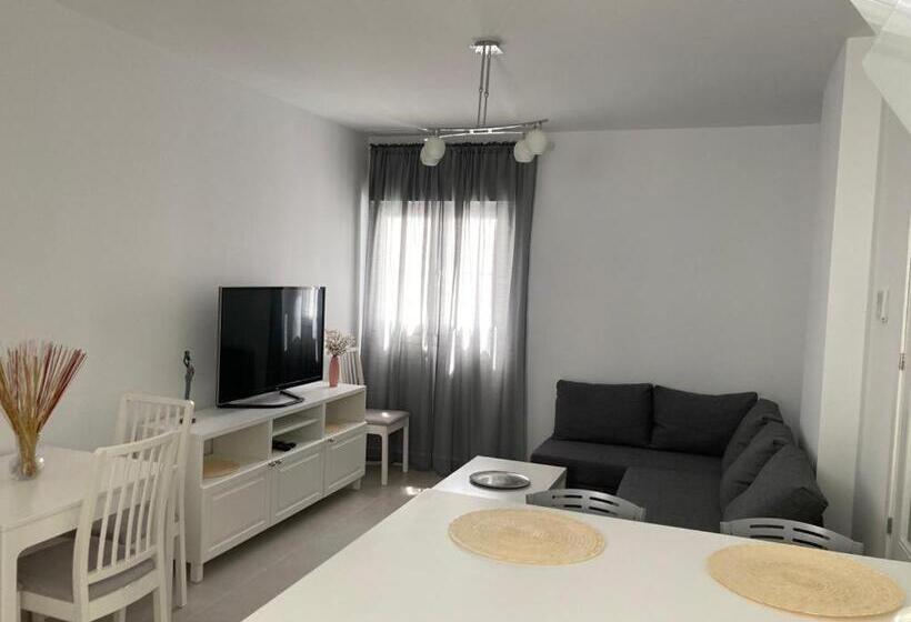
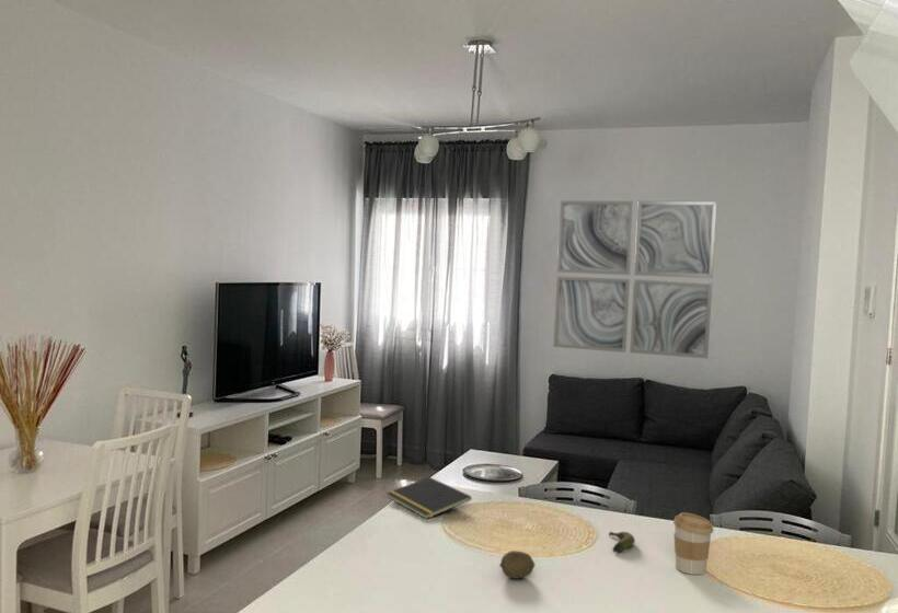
+ notepad [385,476,472,520]
+ fruit [498,550,536,580]
+ wall art [552,200,718,360]
+ banana [608,531,636,553]
+ coffee cup [672,511,714,576]
